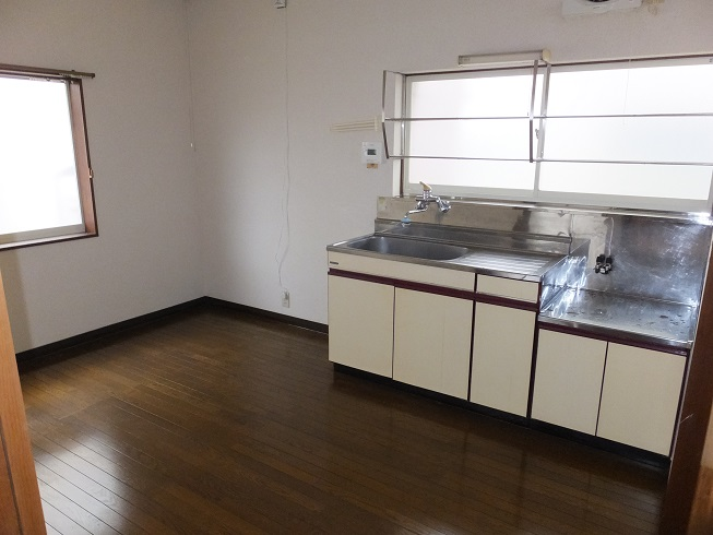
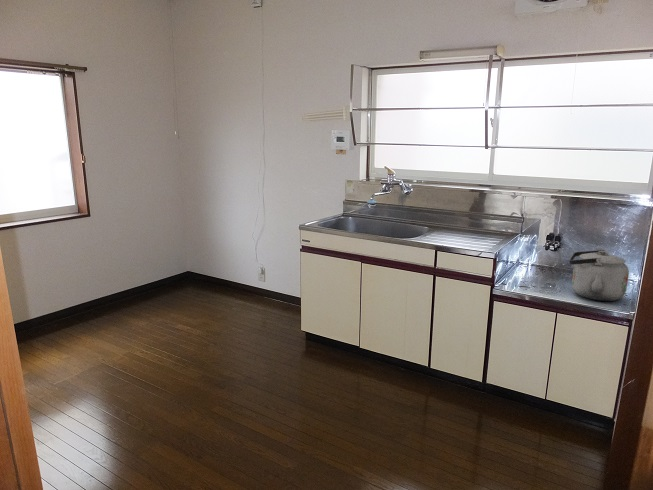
+ kettle [568,249,630,302]
